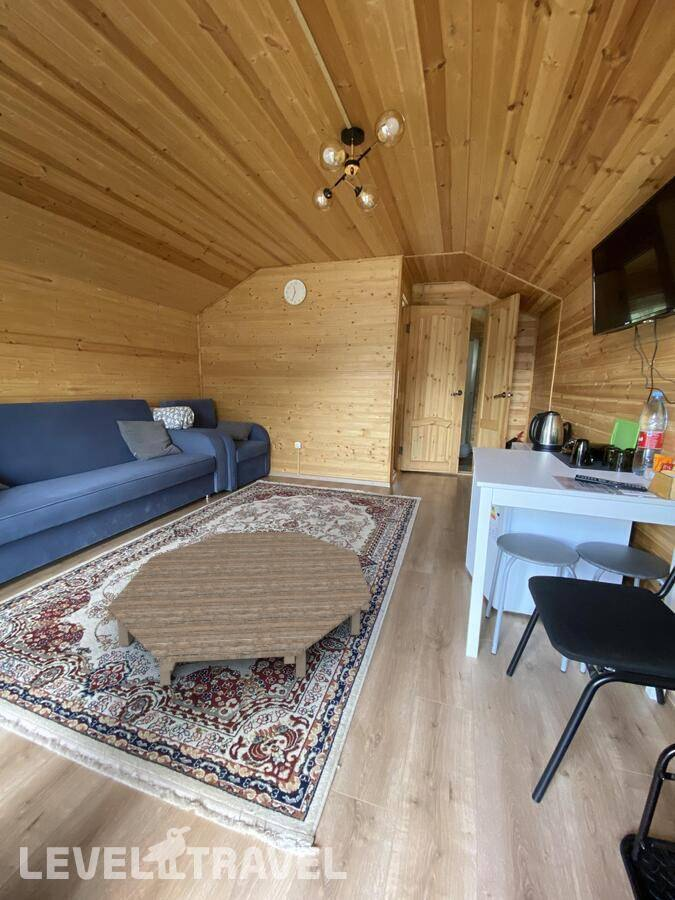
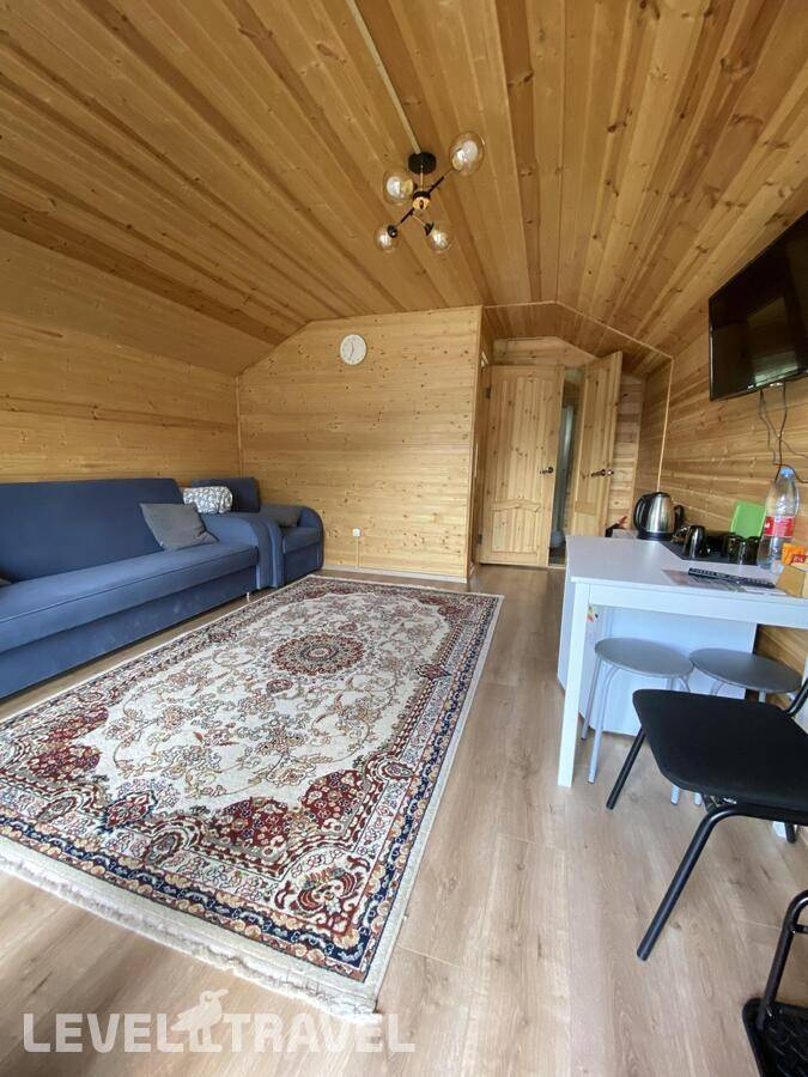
- coffee table [105,531,373,686]
